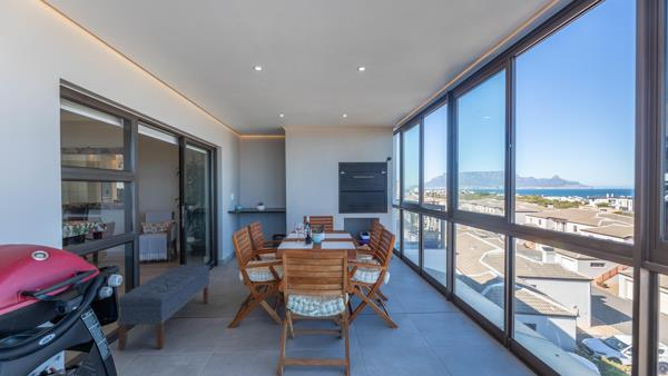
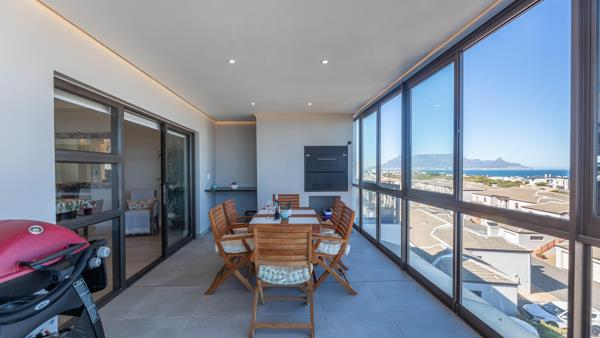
- bench [116,264,212,352]
